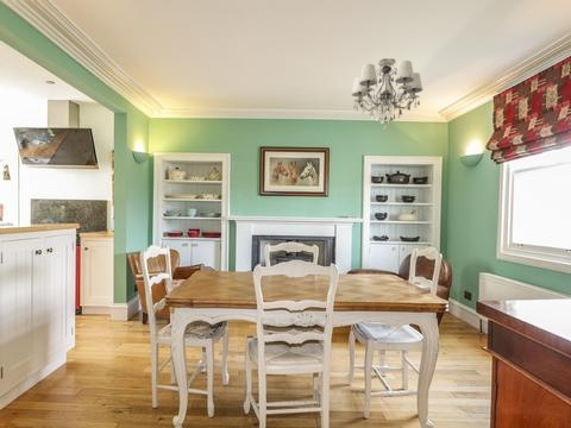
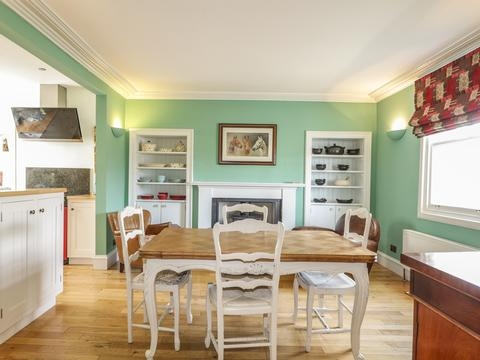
- chandelier [351,57,425,132]
